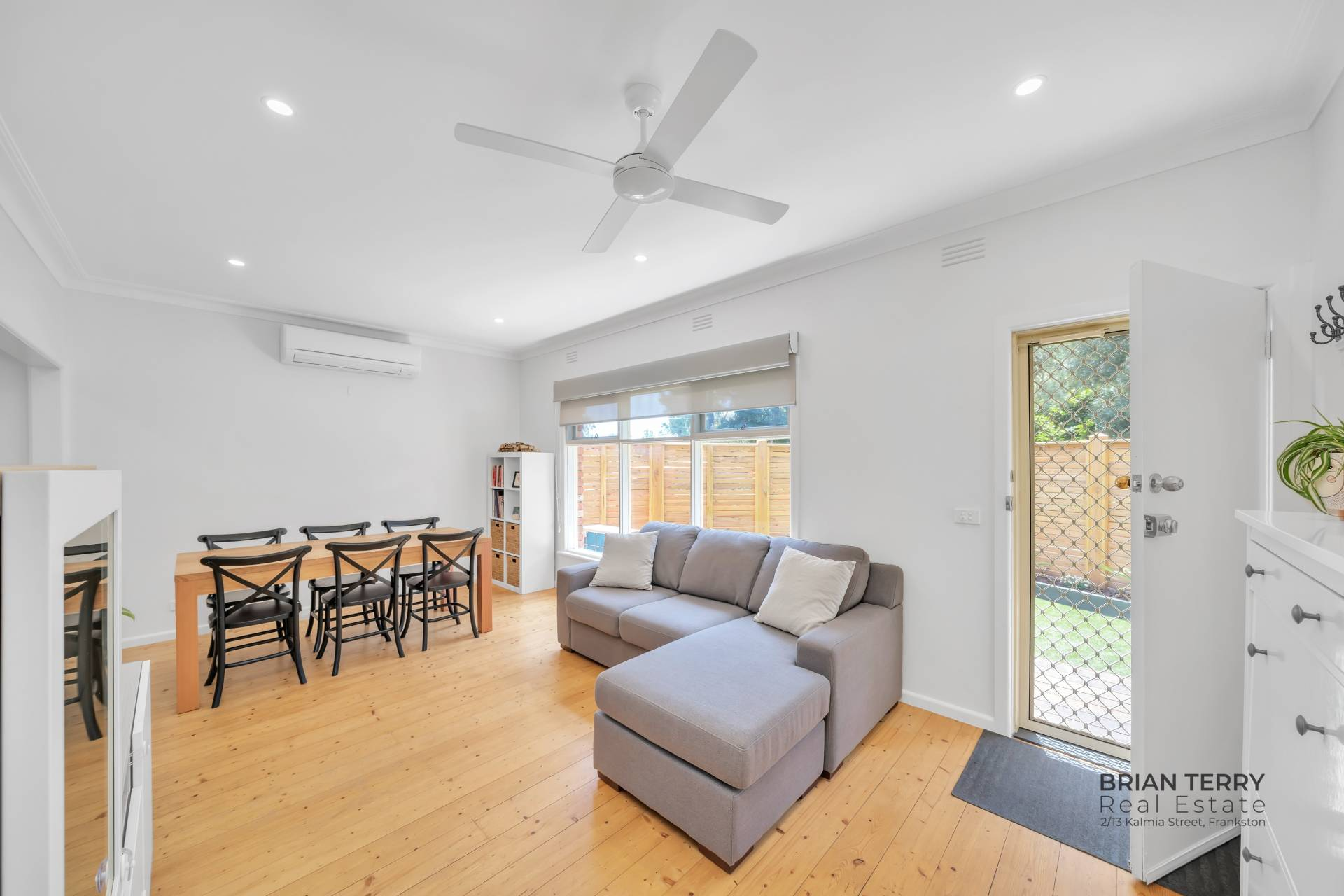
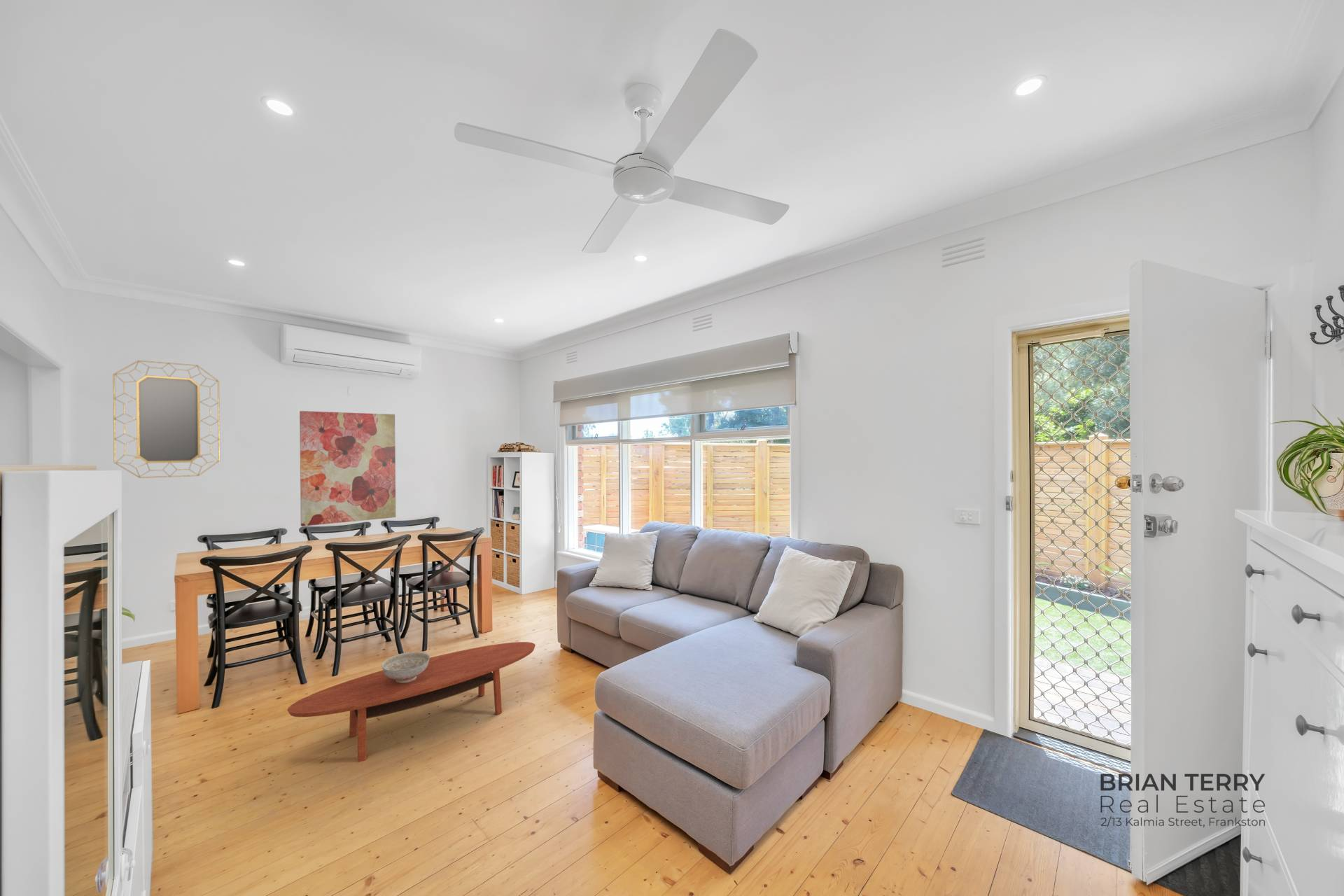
+ decorative bowl [381,651,430,683]
+ home mirror [112,360,221,479]
+ coffee table [287,641,536,763]
+ wall art [299,410,396,527]
